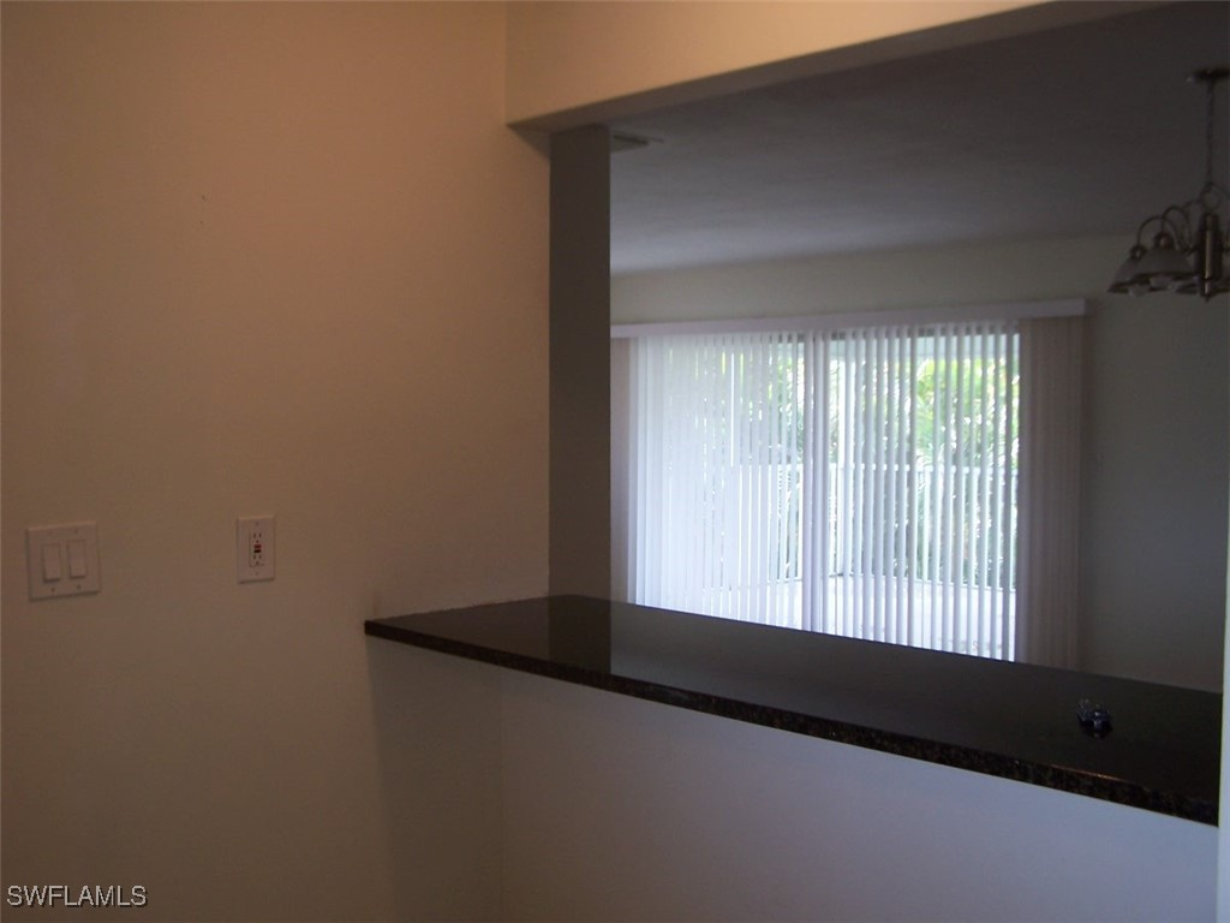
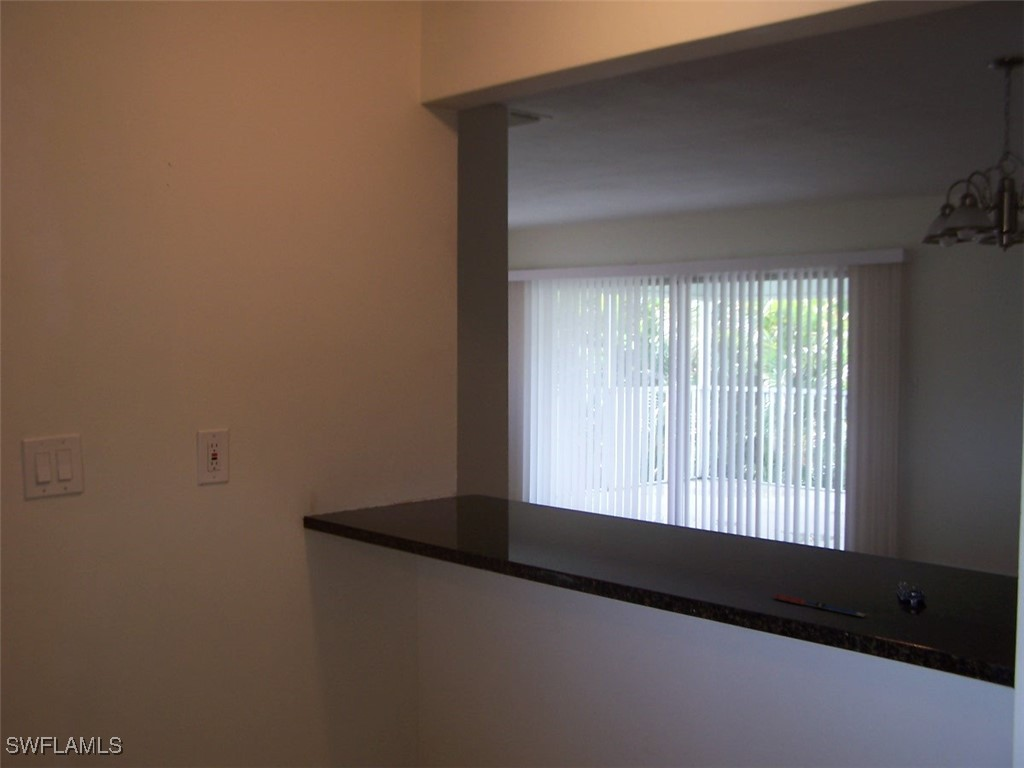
+ pen [772,593,867,617]
